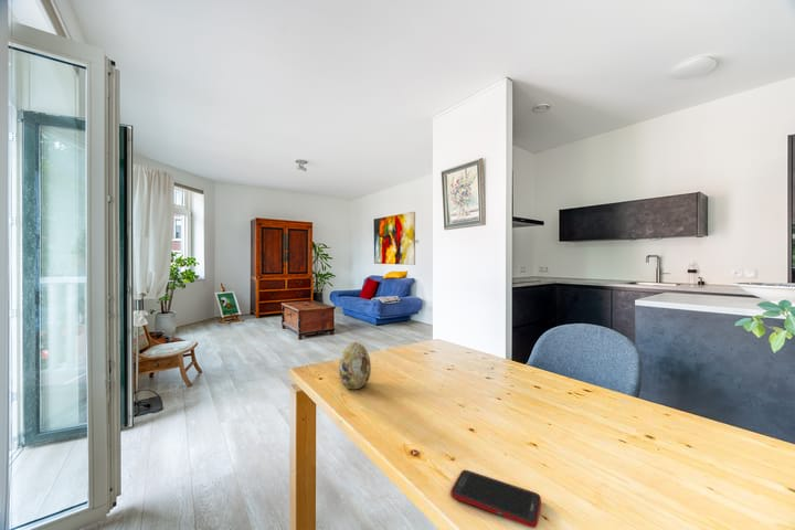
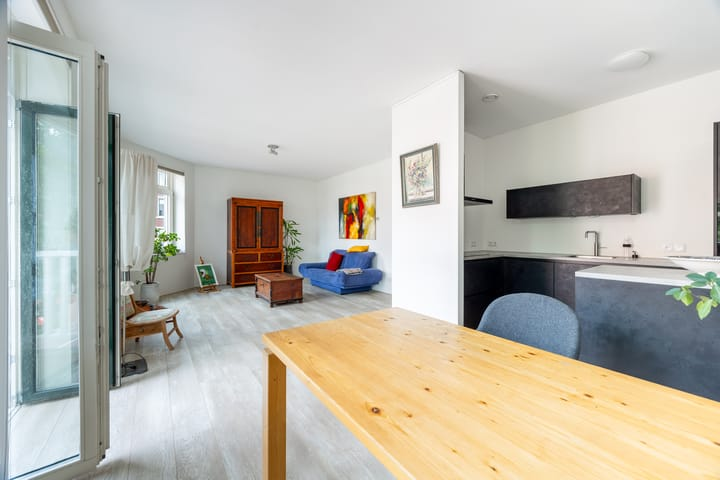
- cell phone [449,469,542,529]
- decorative egg [338,341,372,390]
